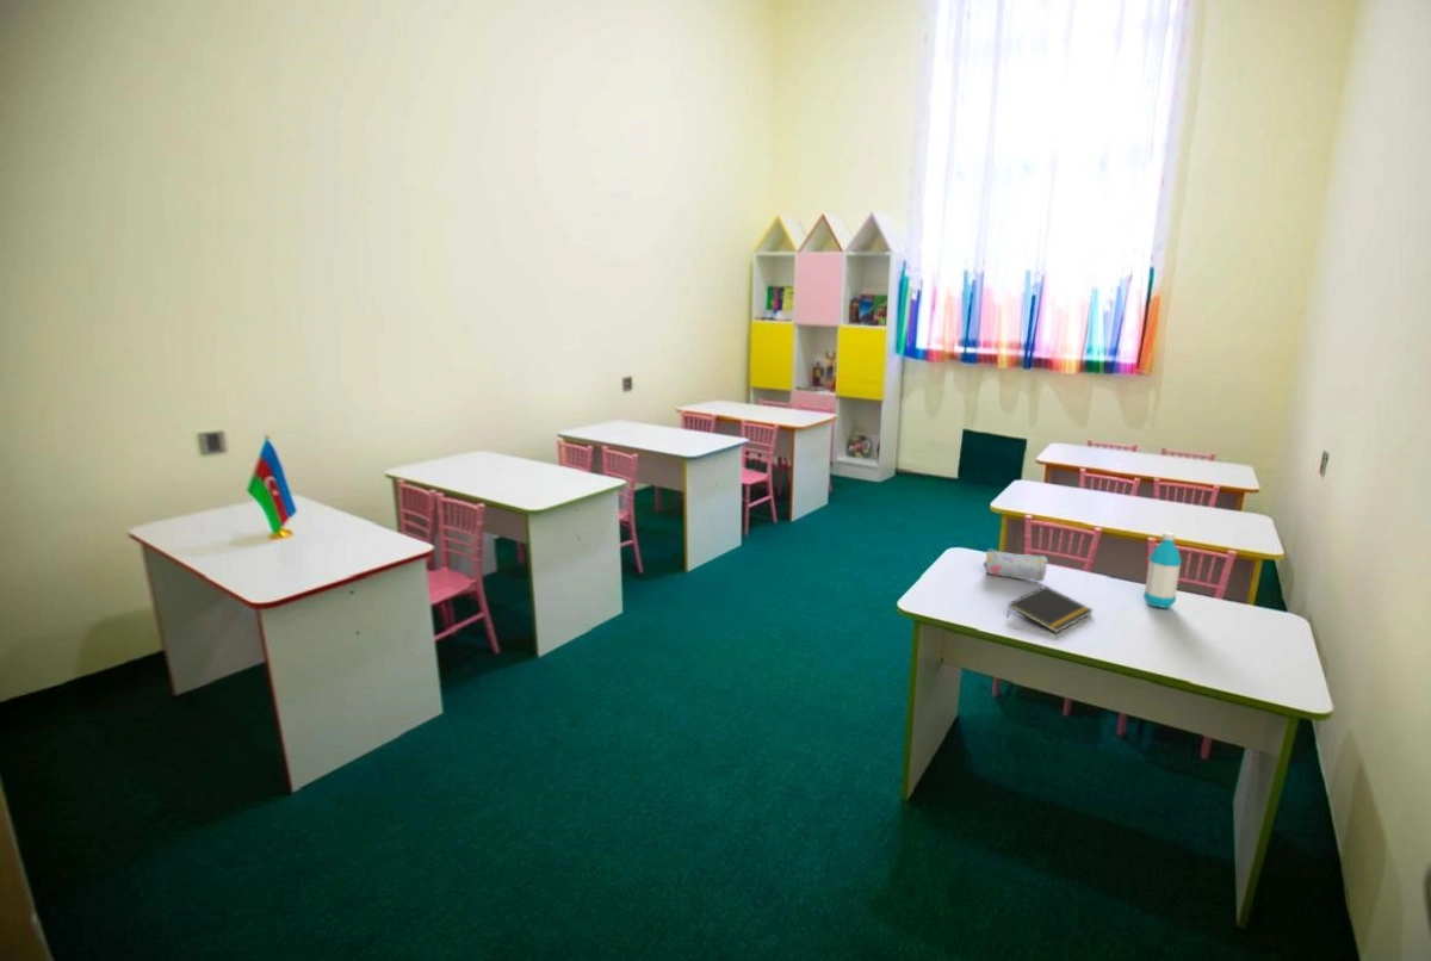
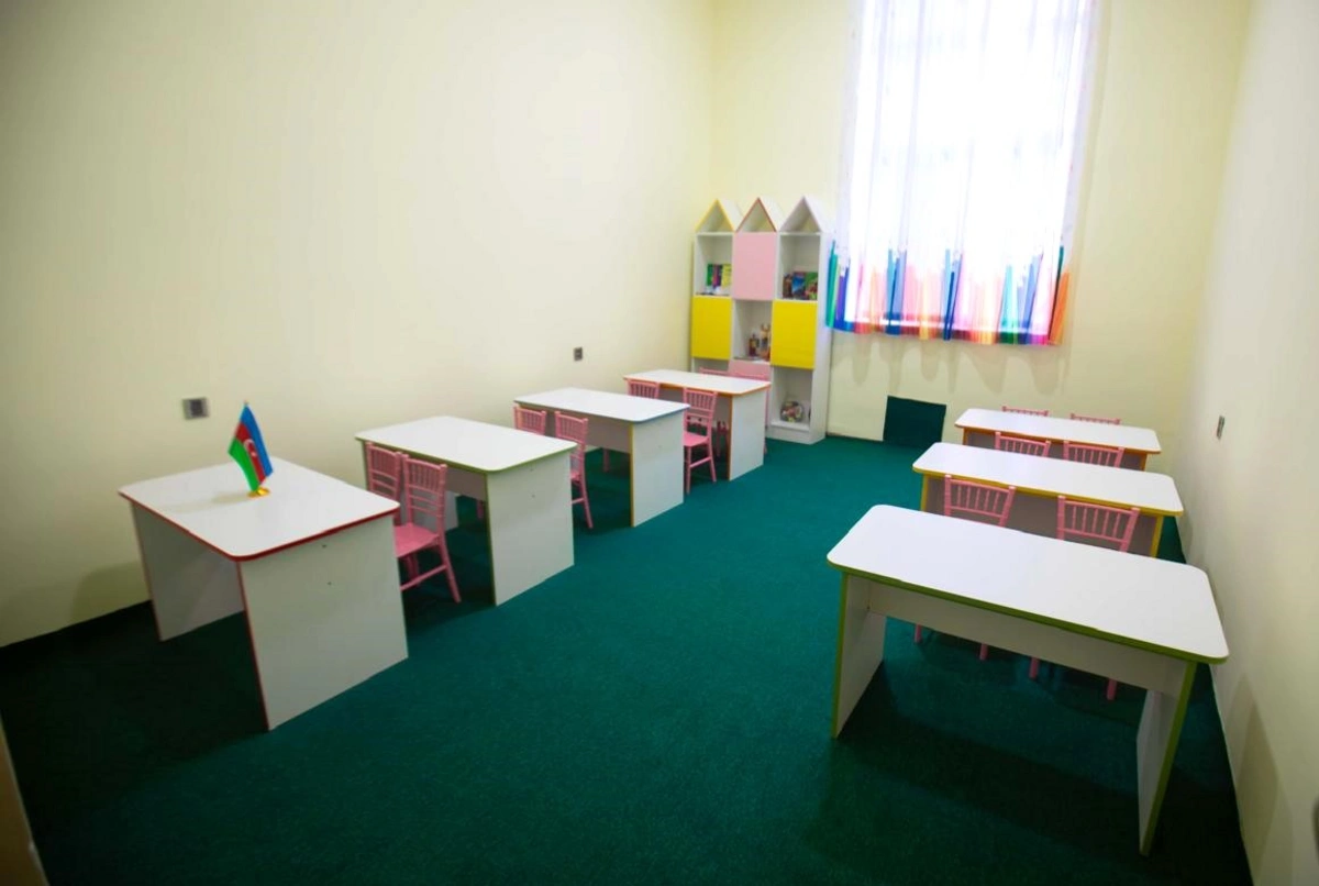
- notepad [1005,585,1095,634]
- pencil case [983,548,1048,582]
- water bottle [1142,531,1183,609]
